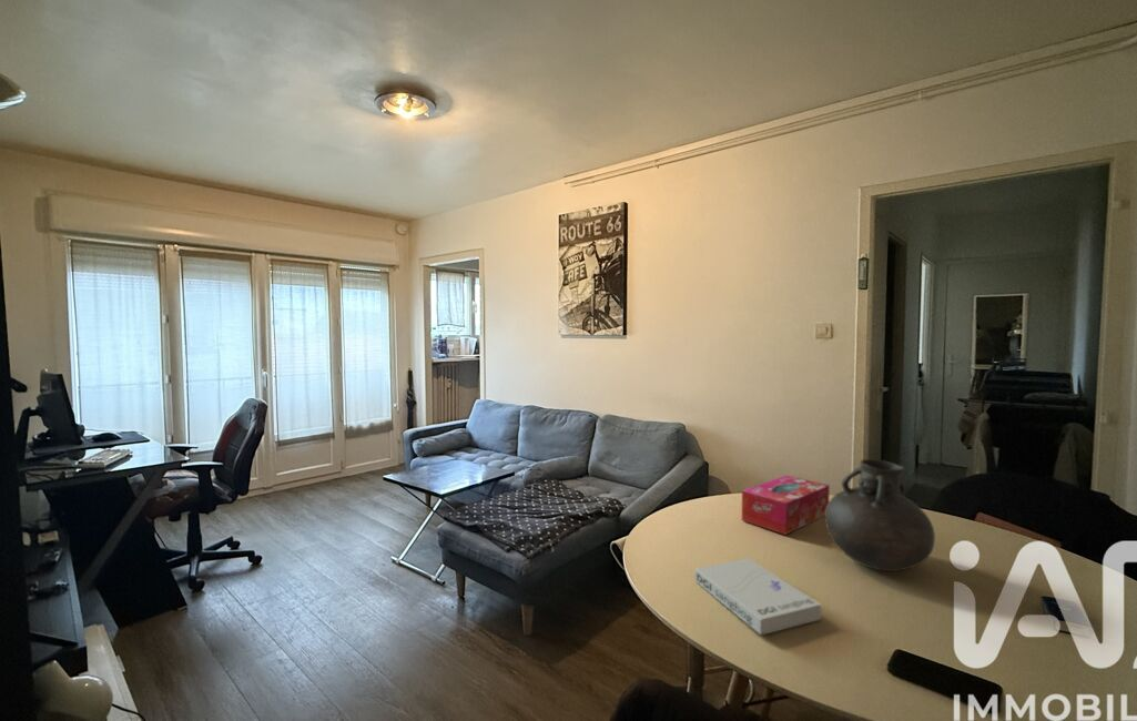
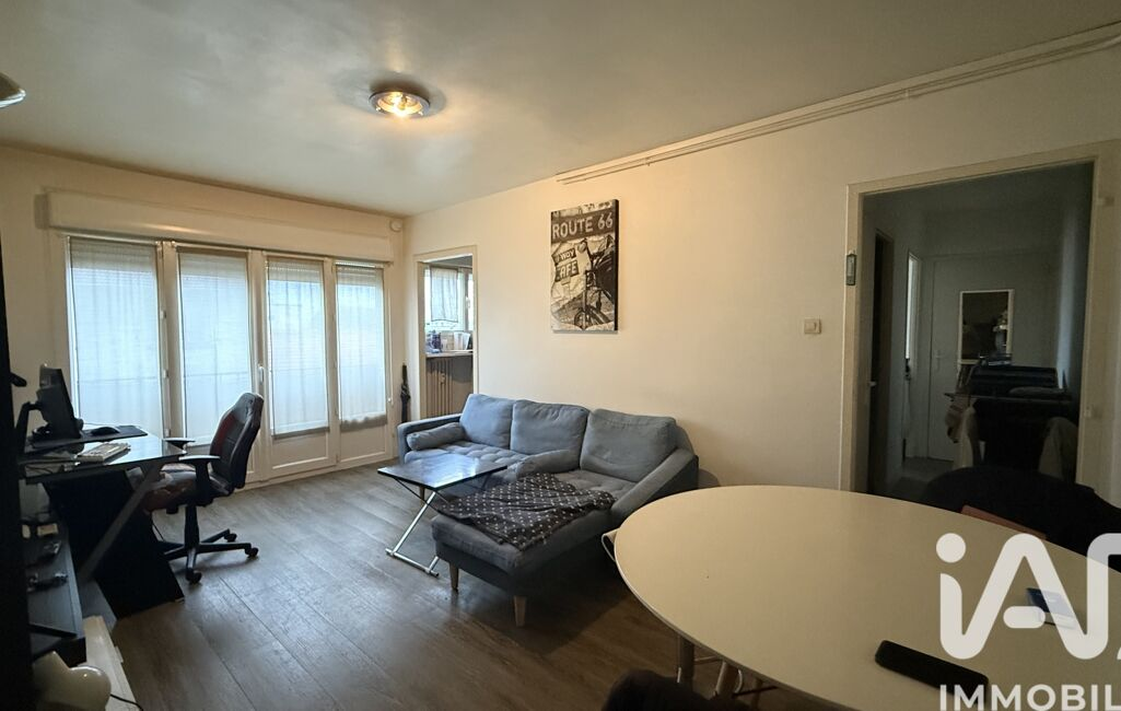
- tissue box [741,475,831,536]
- vase [824,458,936,572]
- book [694,557,822,637]
